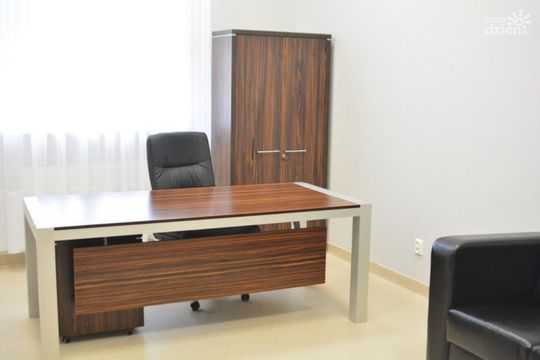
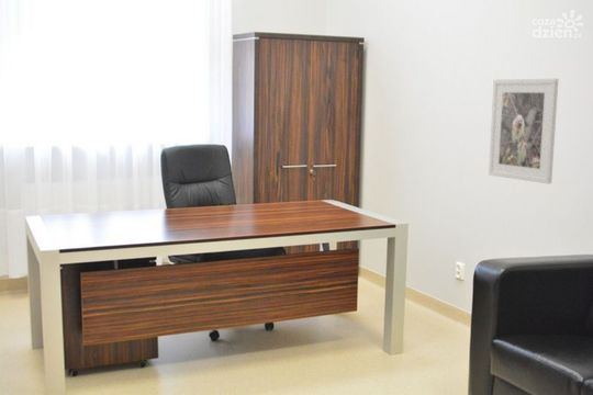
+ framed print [488,78,559,184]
